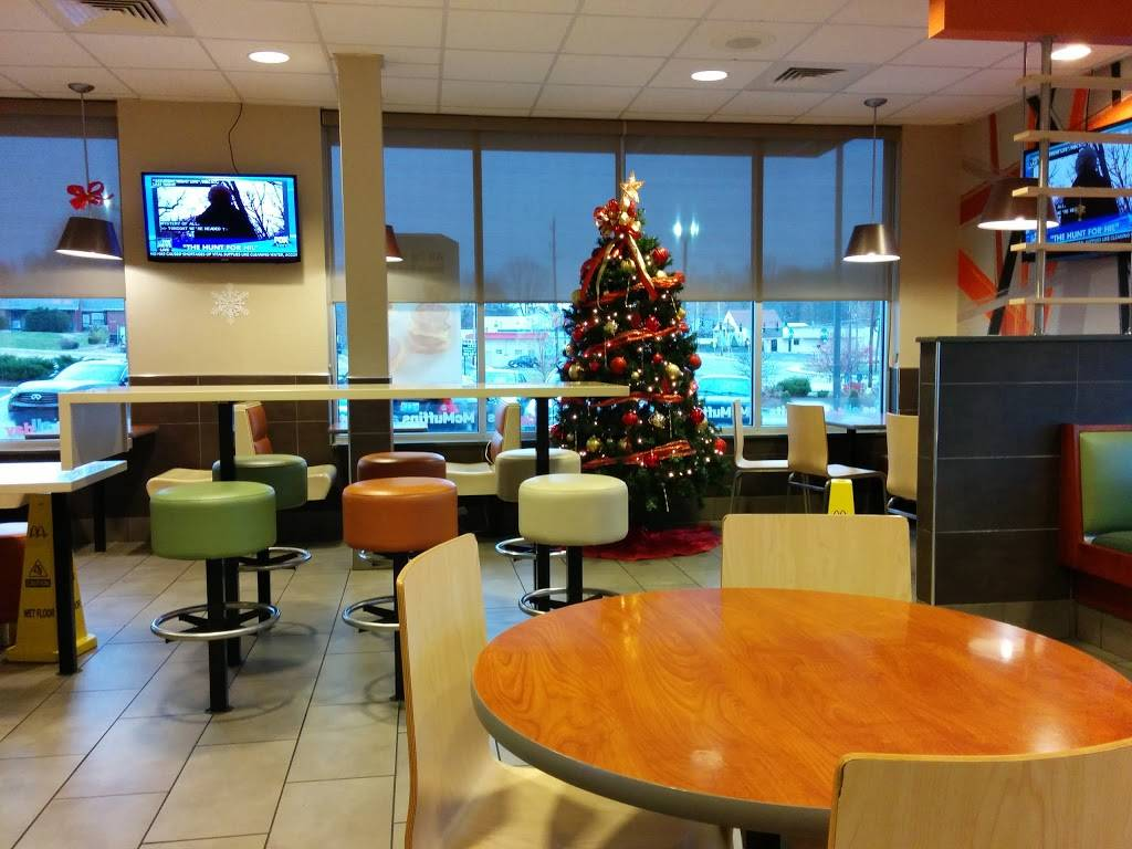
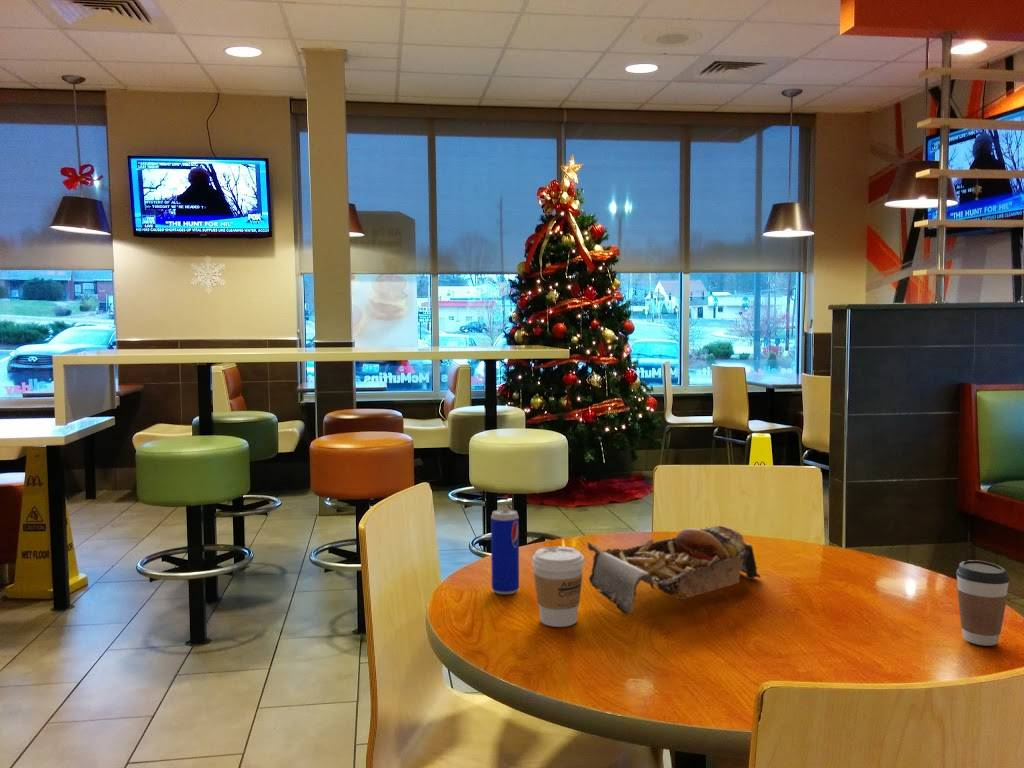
+ beverage can [490,508,520,595]
+ food tray [586,525,762,615]
+ coffee cup [531,545,585,628]
+ coffee cup [955,559,1011,647]
